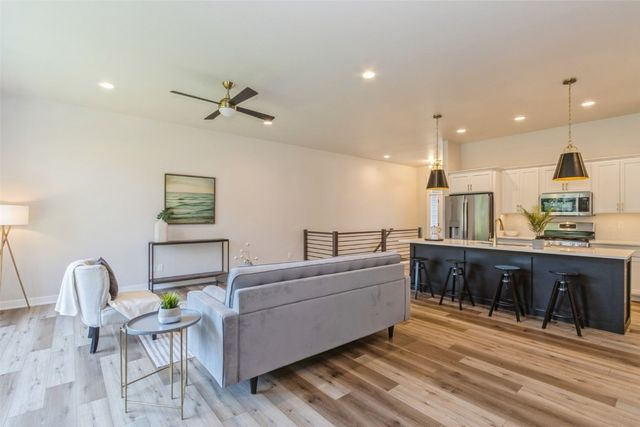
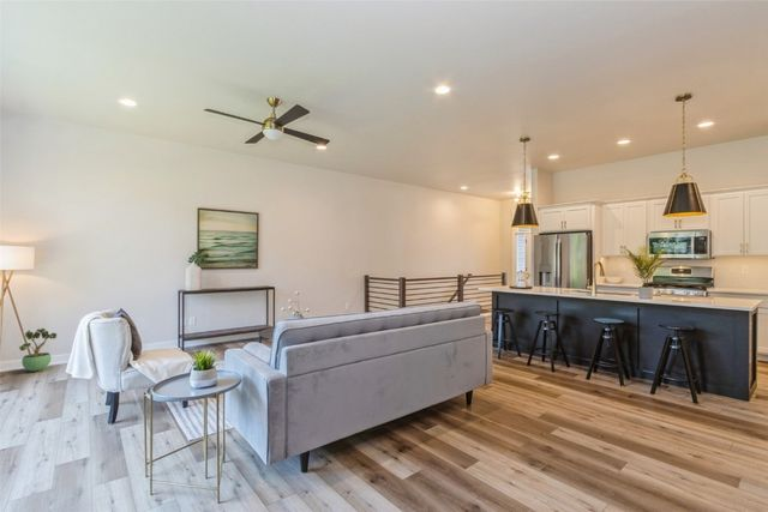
+ potted plant [18,327,58,372]
